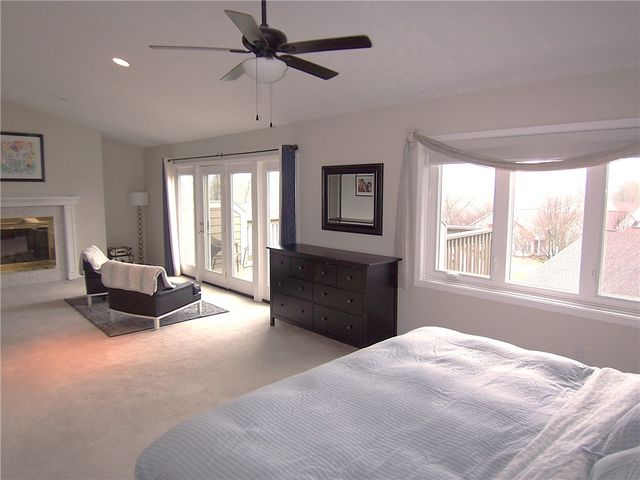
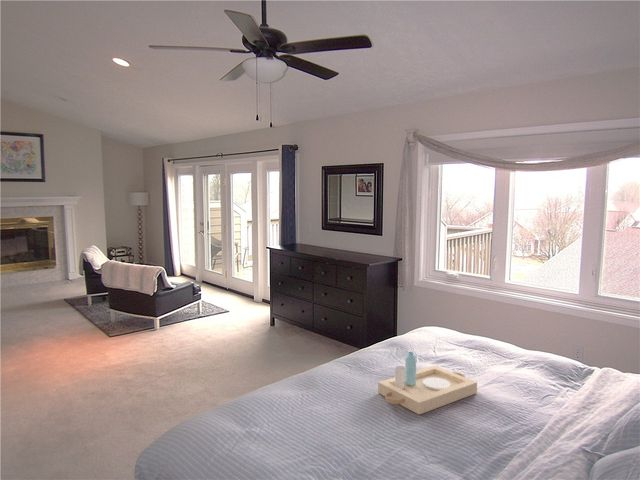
+ serving tray [377,351,478,416]
